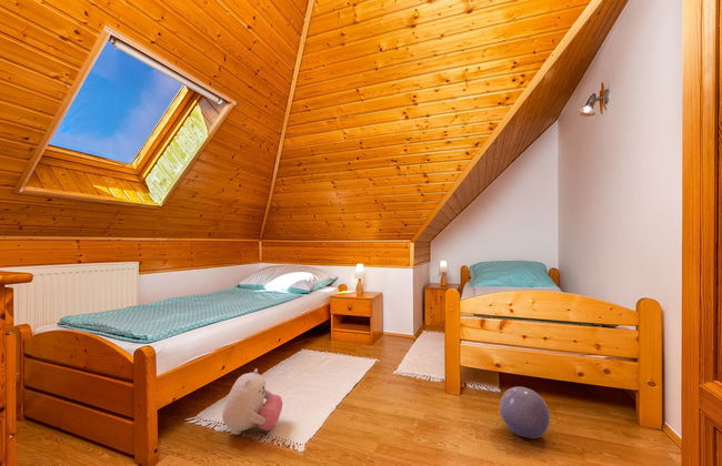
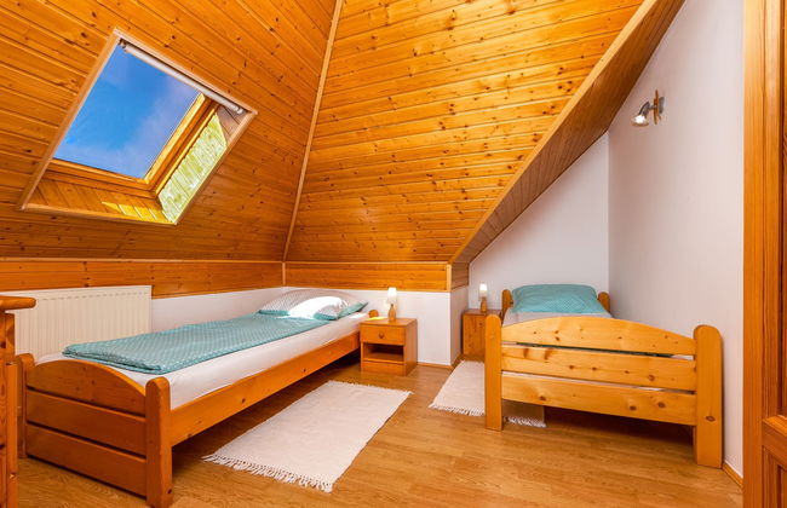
- plush toy [221,367,283,436]
- ball [499,386,551,439]
